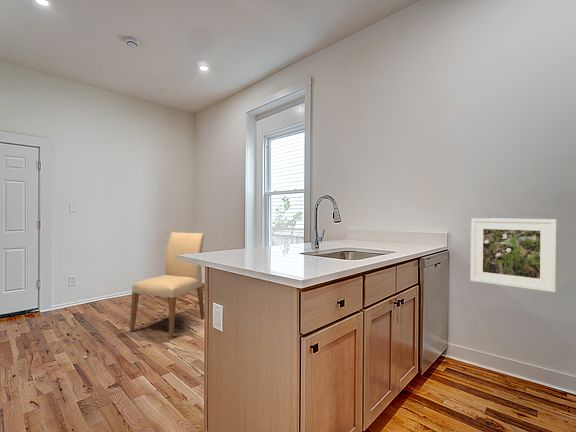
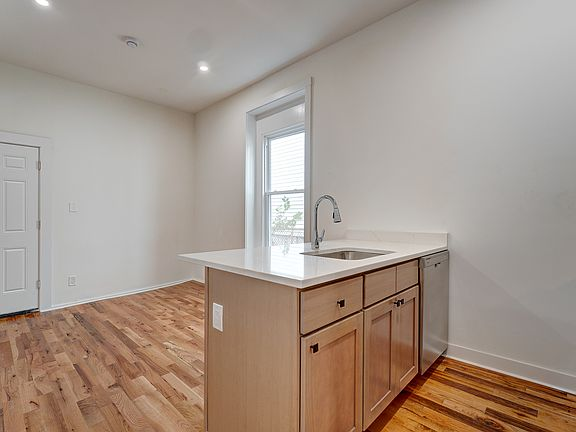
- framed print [470,217,557,293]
- chair [129,231,205,339]
